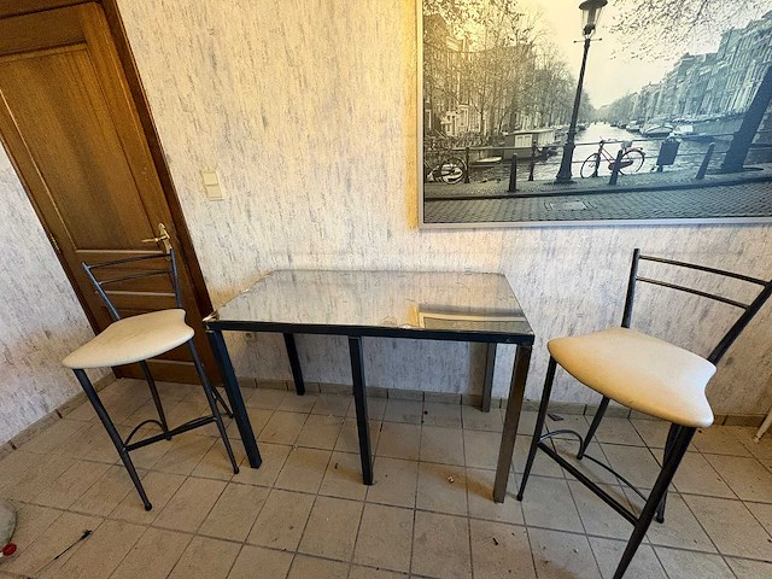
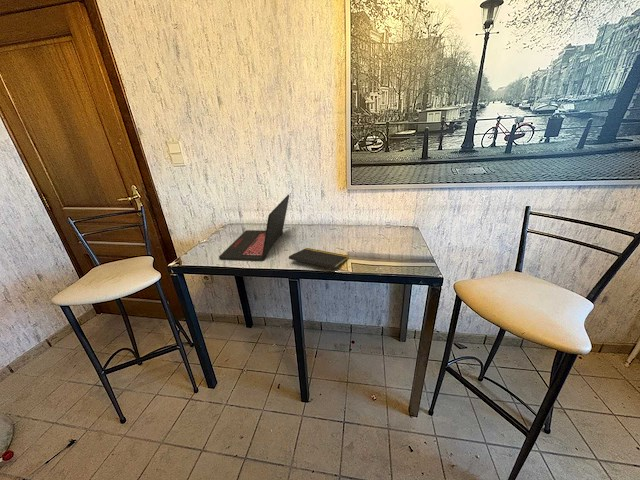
+ laptop [218,194,290,262]
+ notepad [288,247,349,276]
